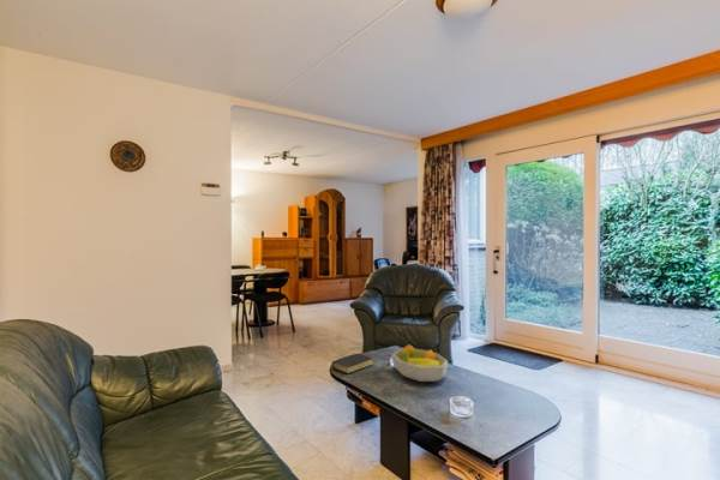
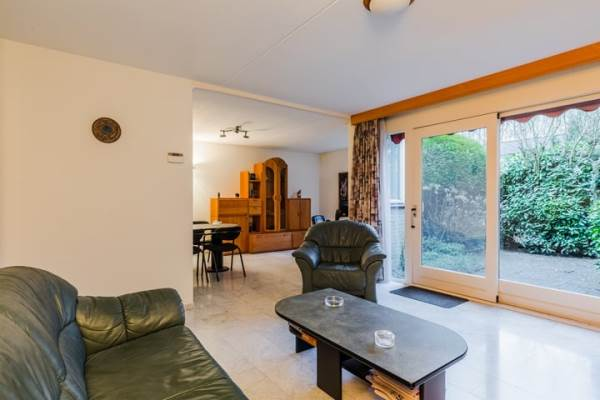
- fruit bowl [391,343,449,383]
- bible [328,353,373,374]
